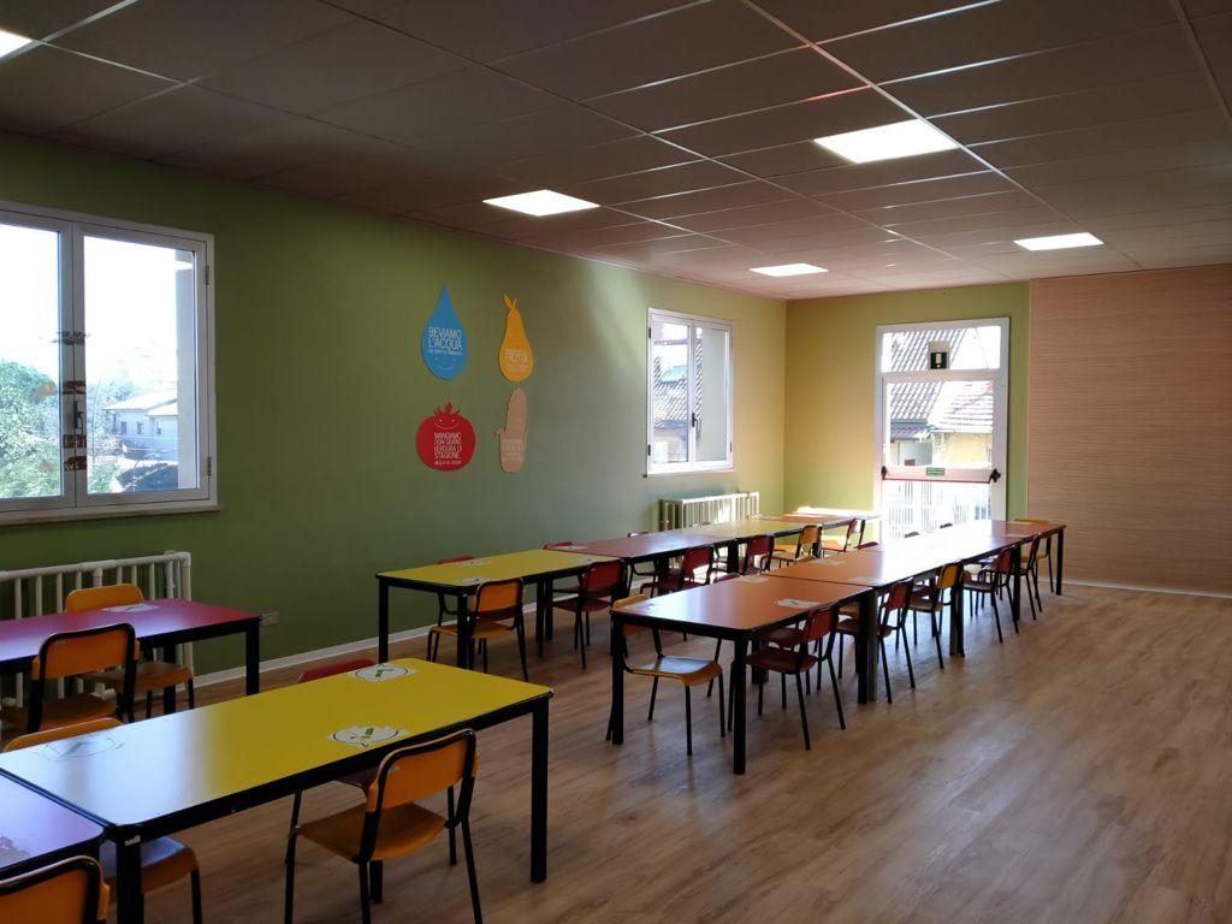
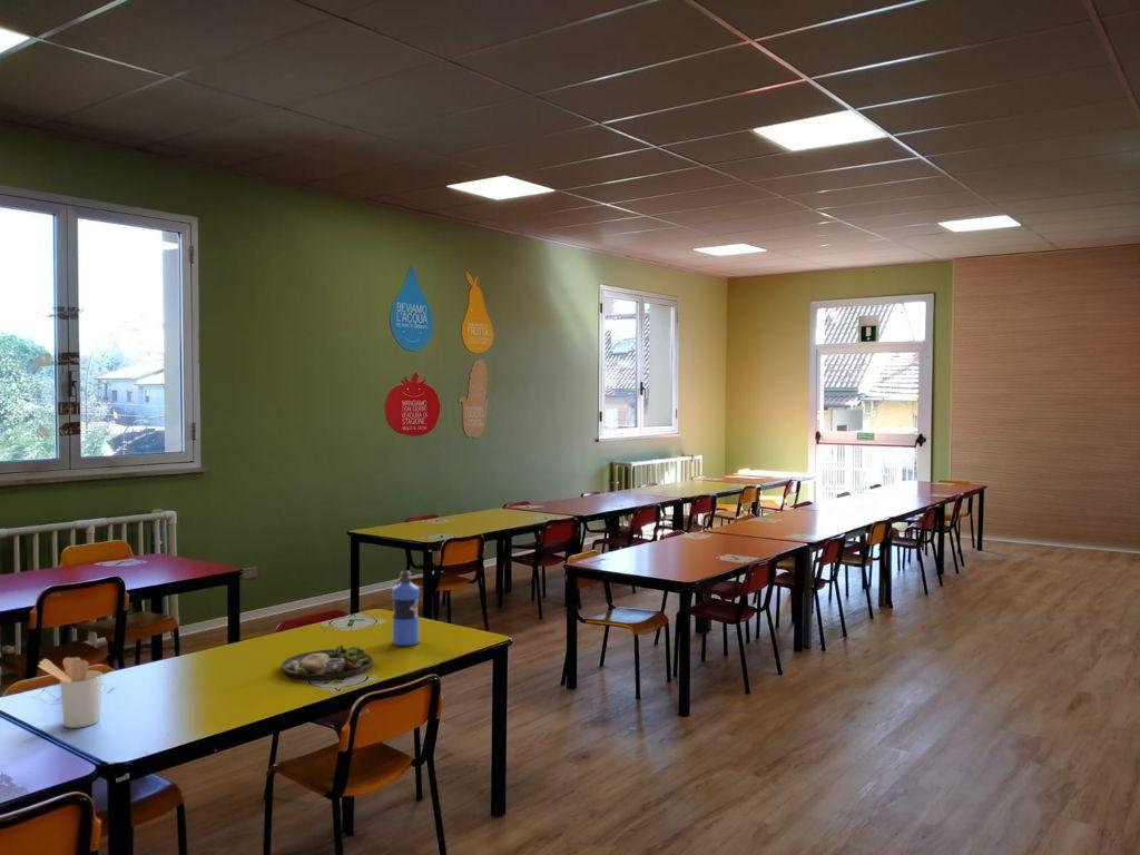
+ water bottle [391,569,421,647]
+ dinner plate [279,643,375,681]
+ utensil holder [37,656,104,729]
